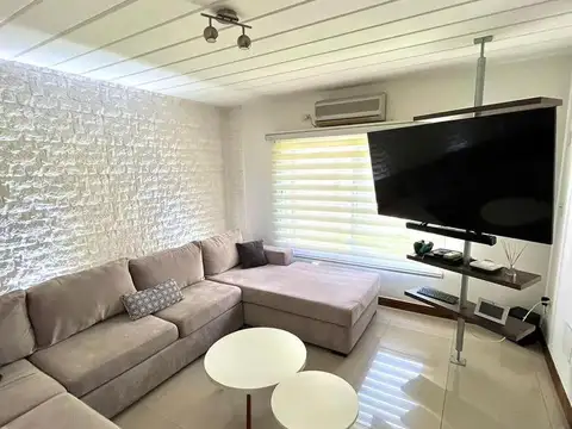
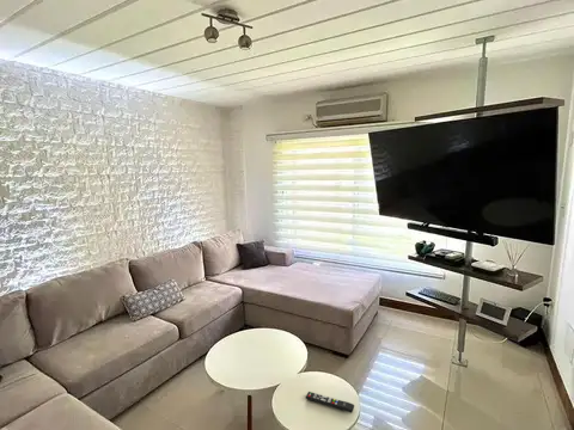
+ remote control [305,391,355,414]
